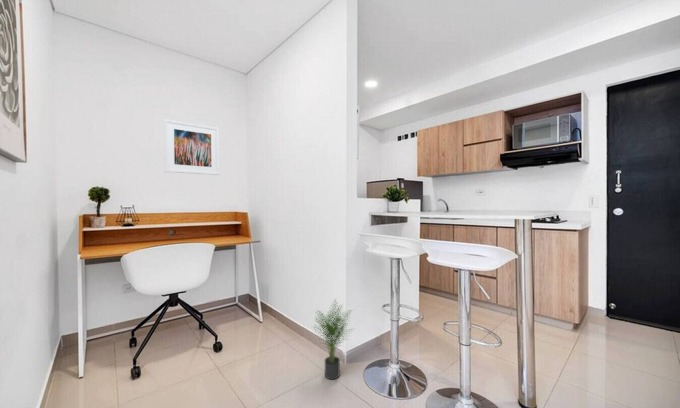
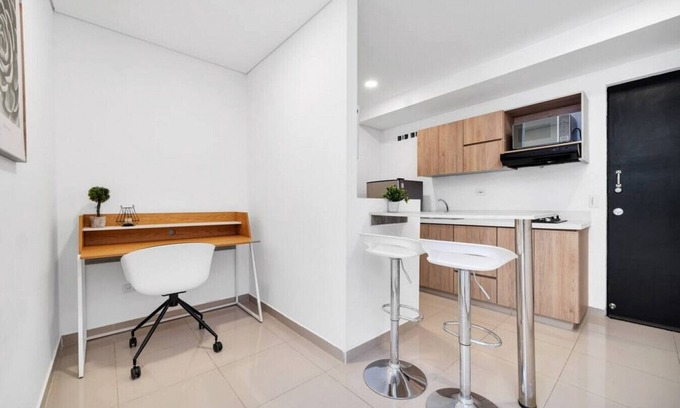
- potted plant [311,299,354,380]
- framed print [163,118,220,176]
